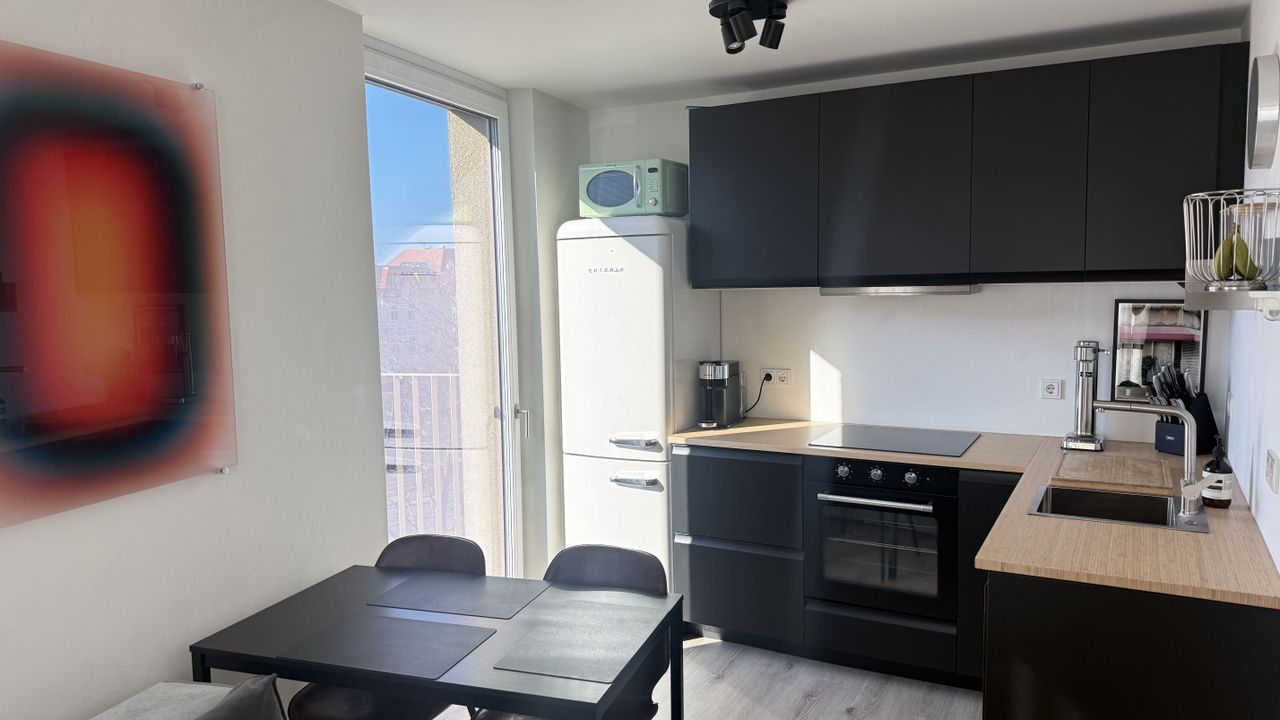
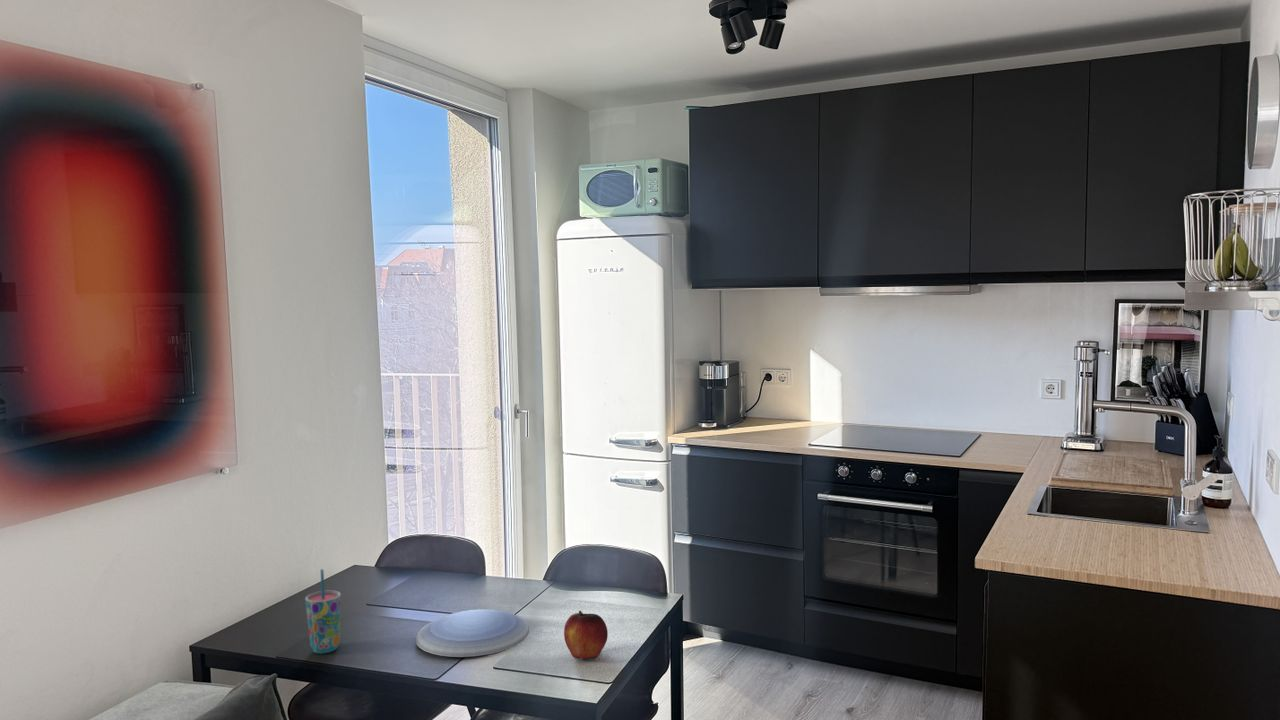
+ fruit [563,610,609,660]
+ plate [415,608,530,658]
+ cup [304,568,342,654]
